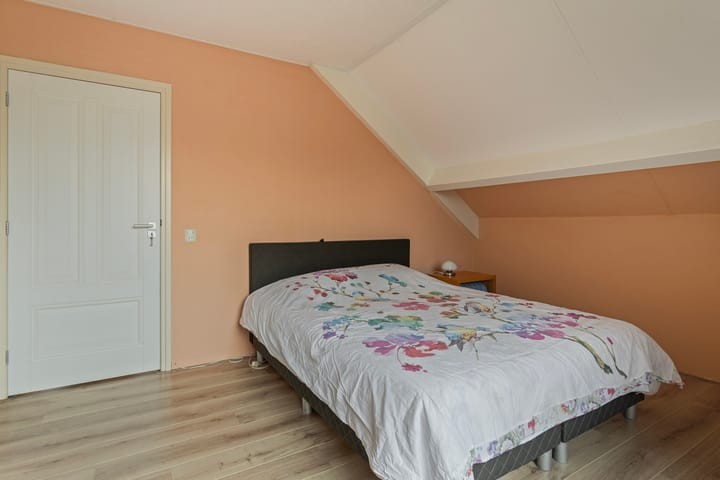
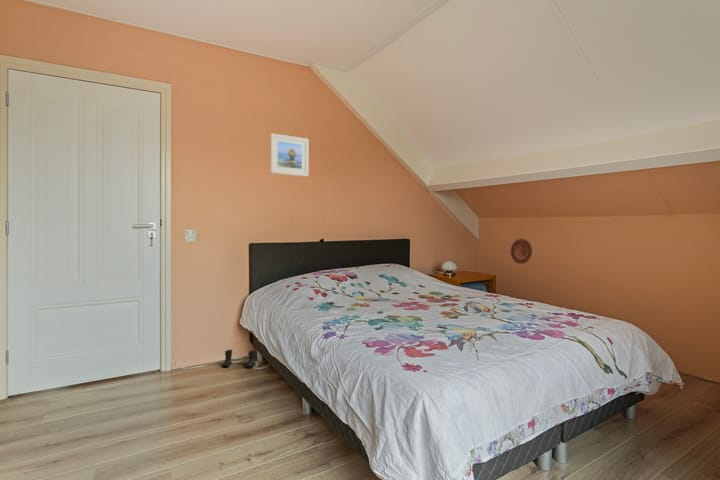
+ decorative plate [510,238,533,265]
+ boots [221,349,257,368]
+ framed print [269,132,309,178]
